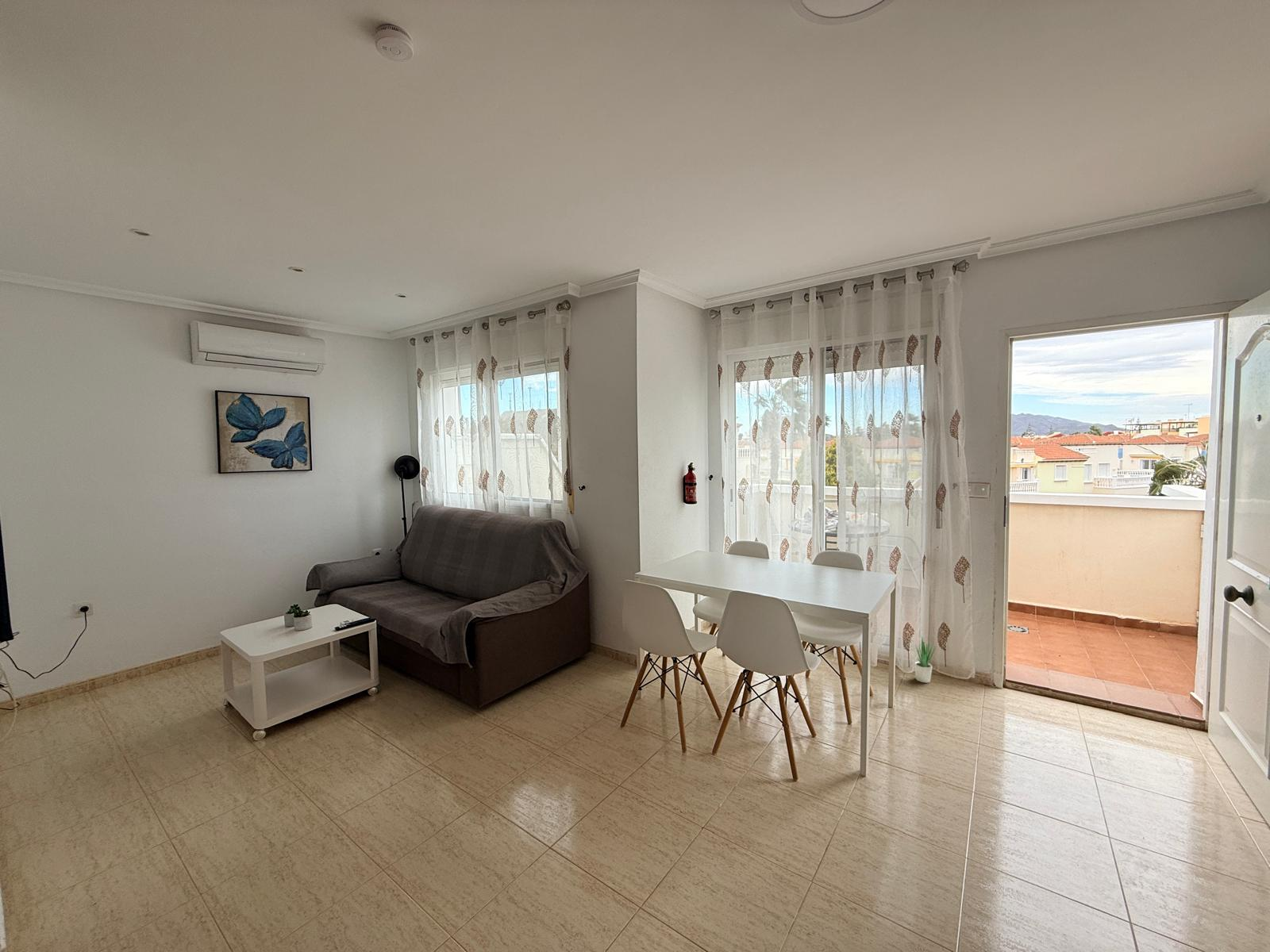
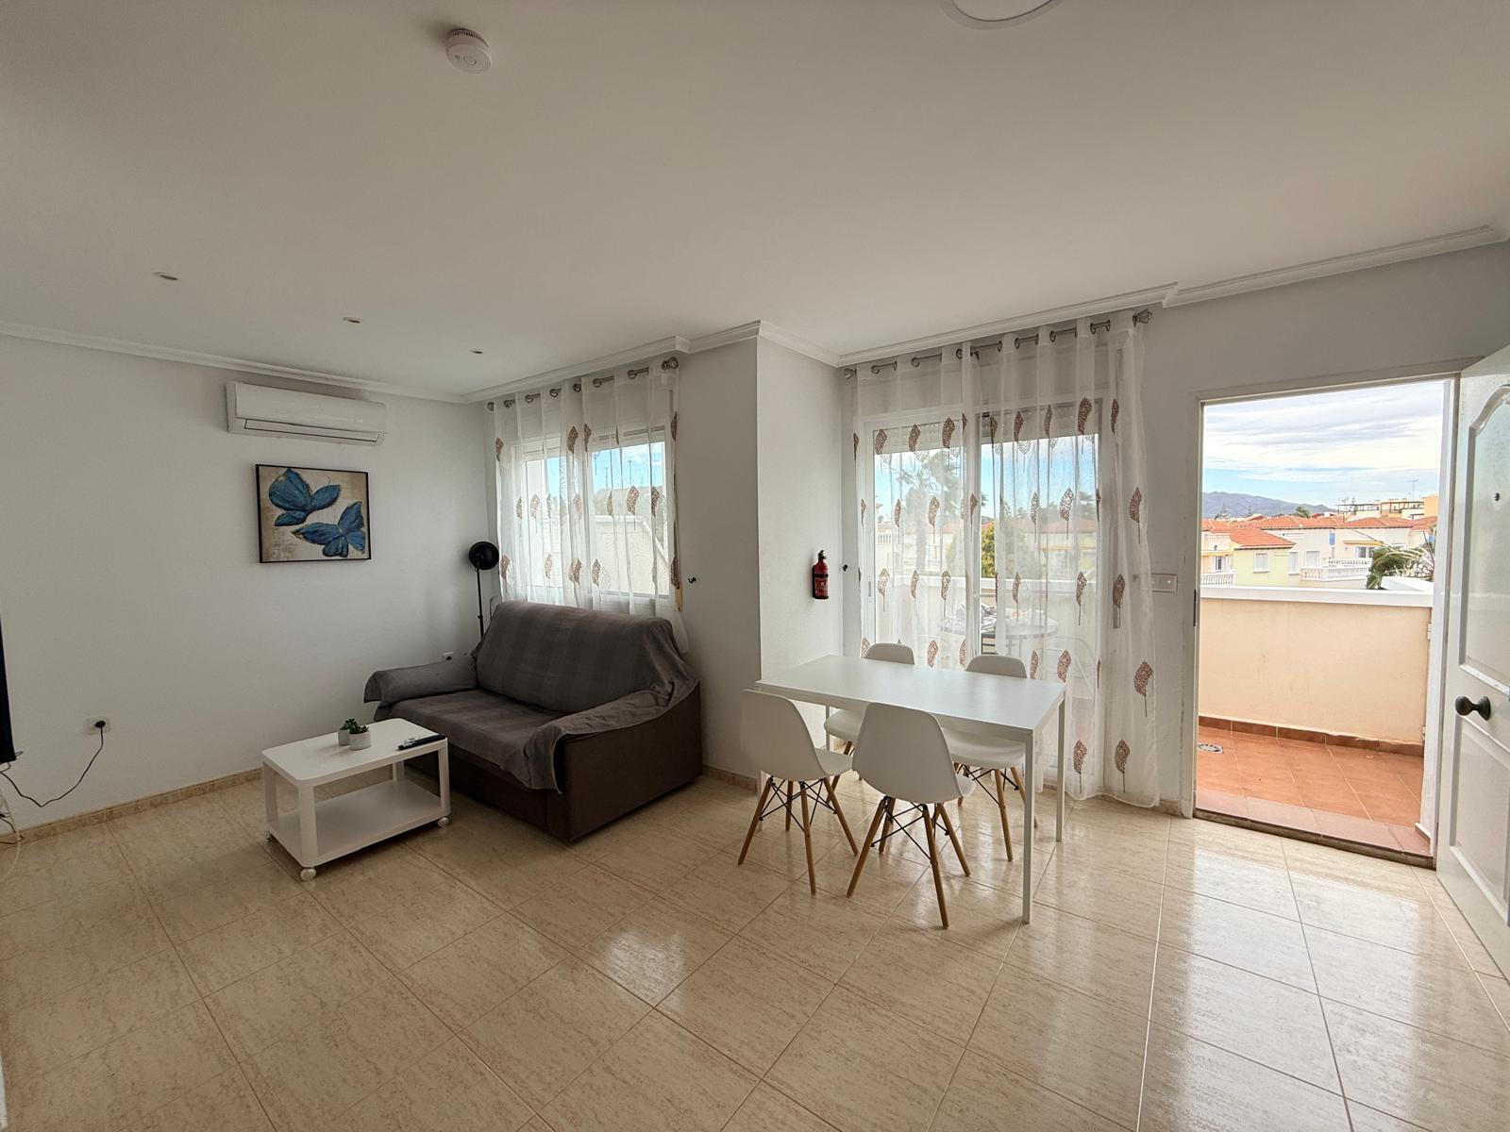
- potted plant [914,638,937,684]
